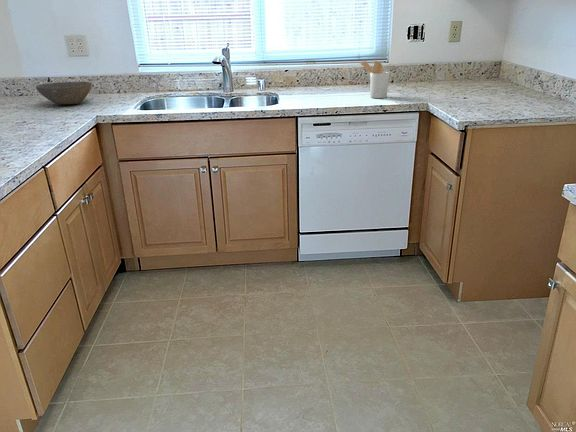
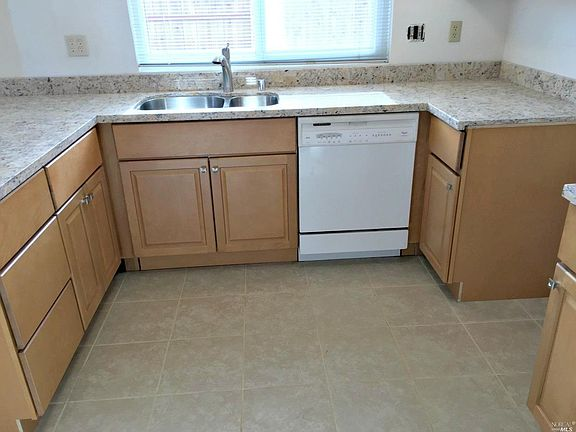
- bowl [35,81,93,105]
- utensil holder [359,60,390,99]
